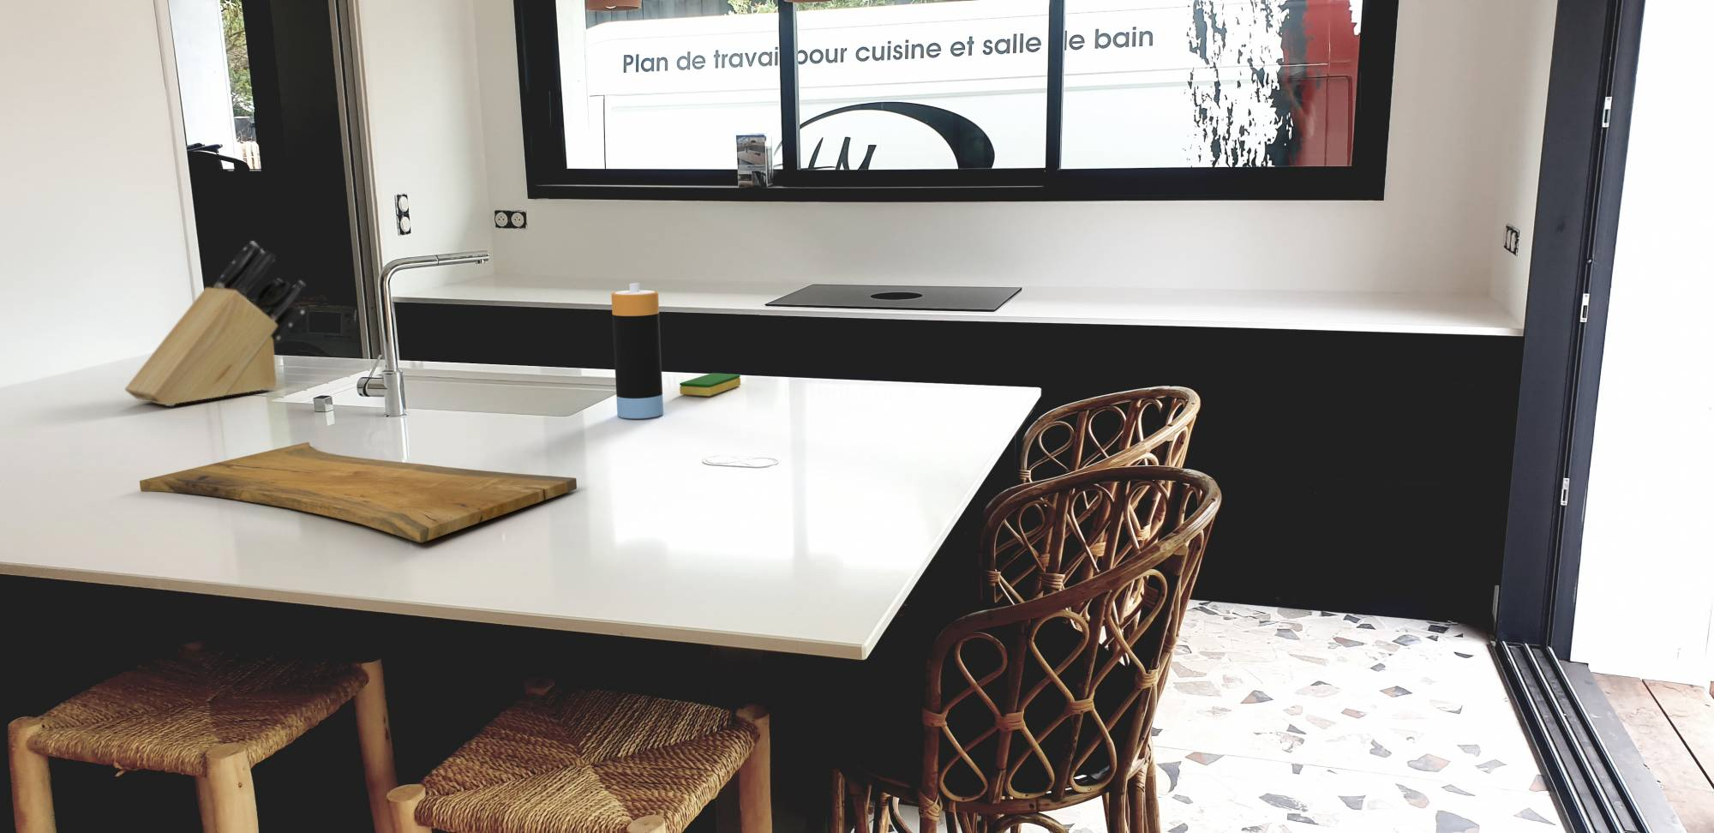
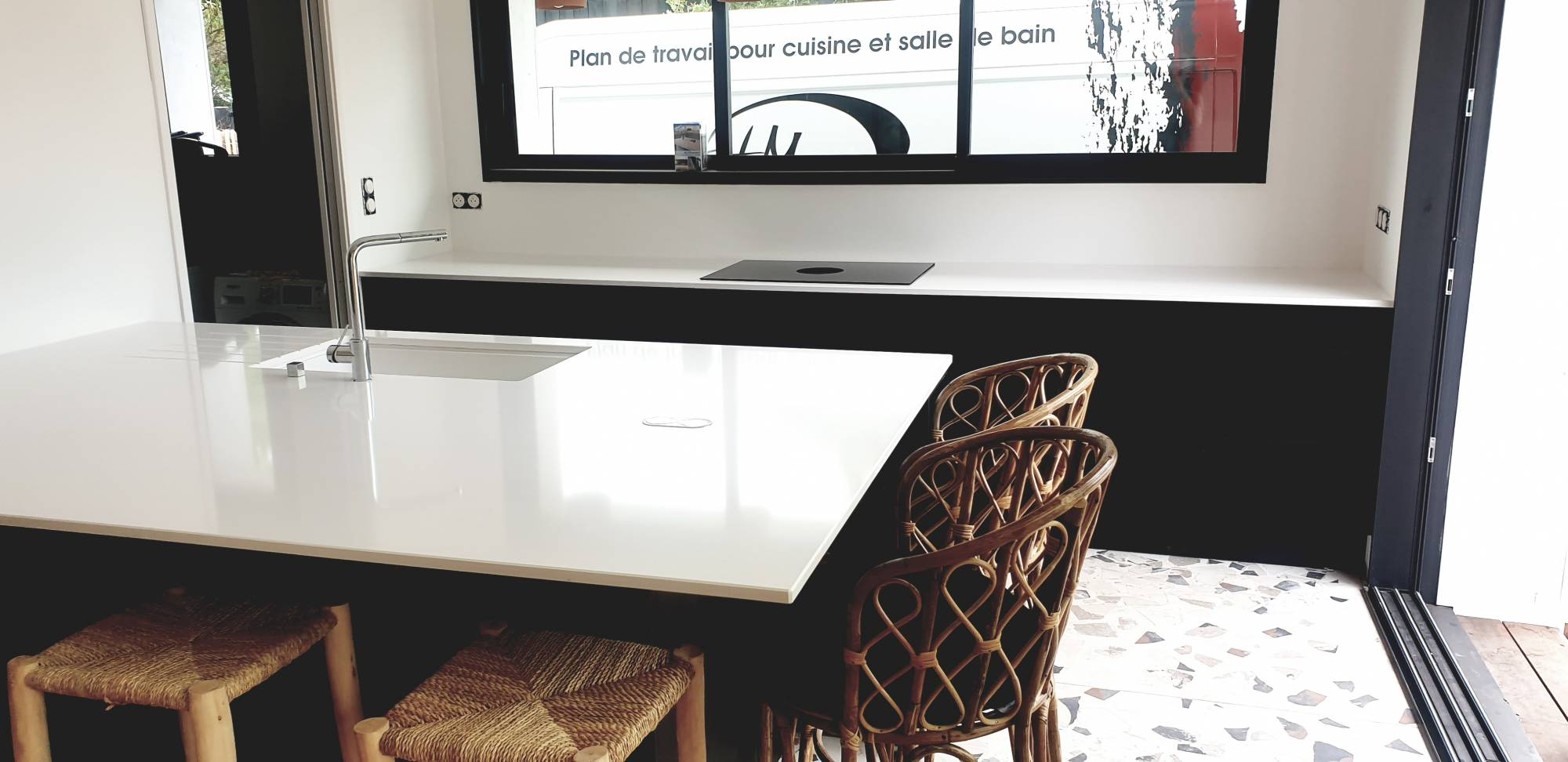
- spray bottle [610,282,665,420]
- knife block [125,240,307,407]
- dish sponge [679,372,741,397]
- cutting board [139,442,577,543]
